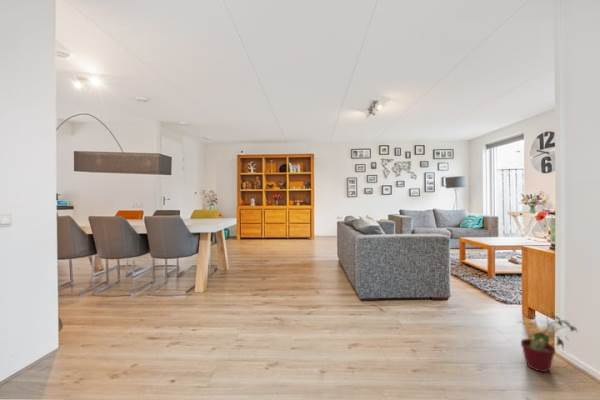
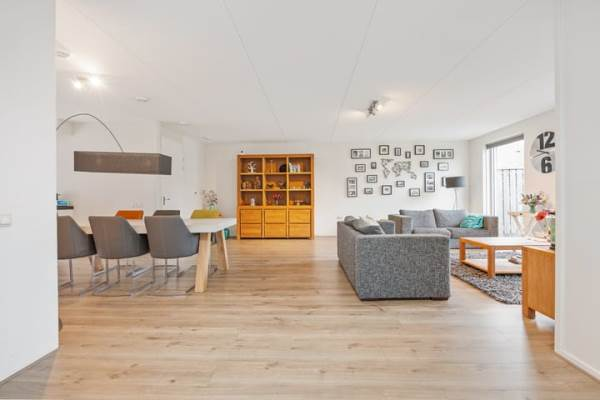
- potted plant [517,308,579,373]
